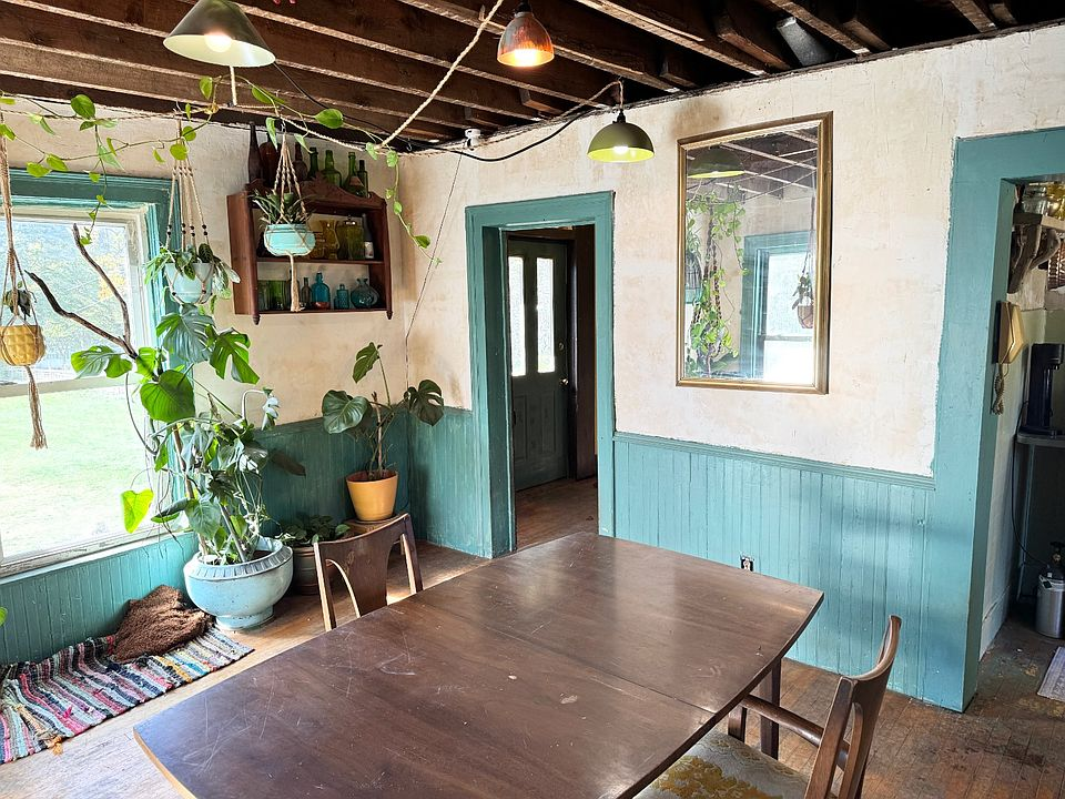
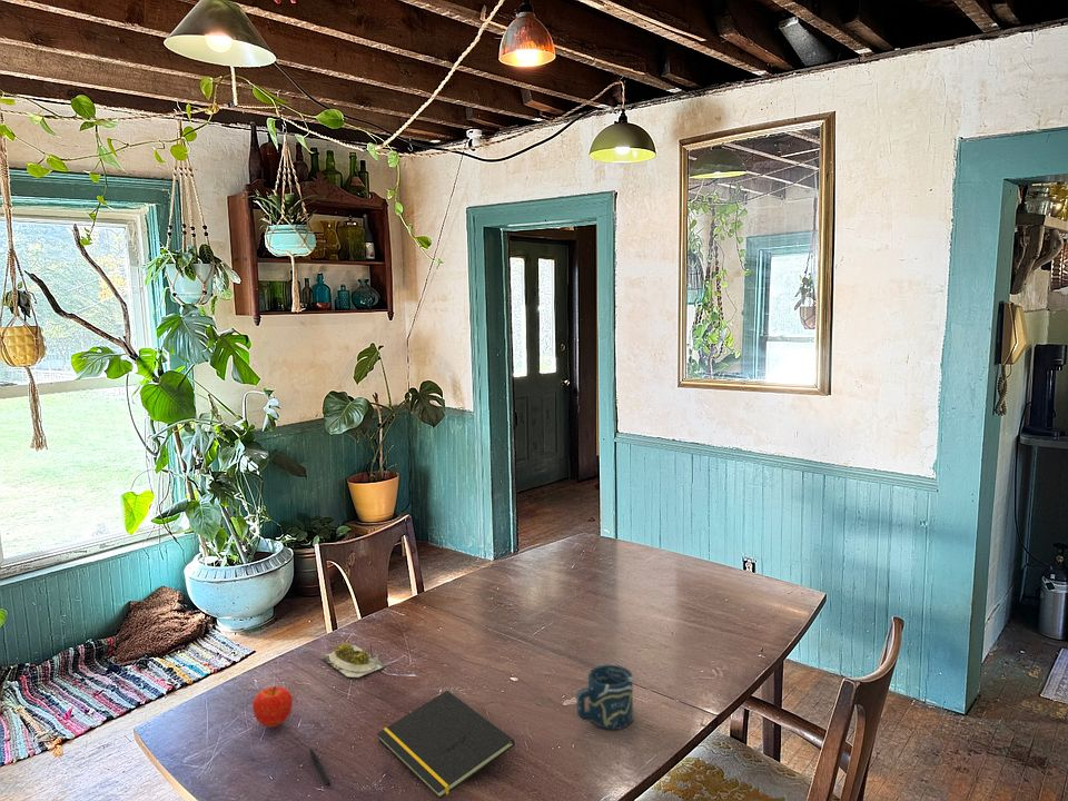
+ succulent plant [319,642,386,679]
+ pen [309,748,332,787]
+ notepad [376,690,516,800]
+ fruit [251,685,294,729]
+ cup [576,664,634,731]
